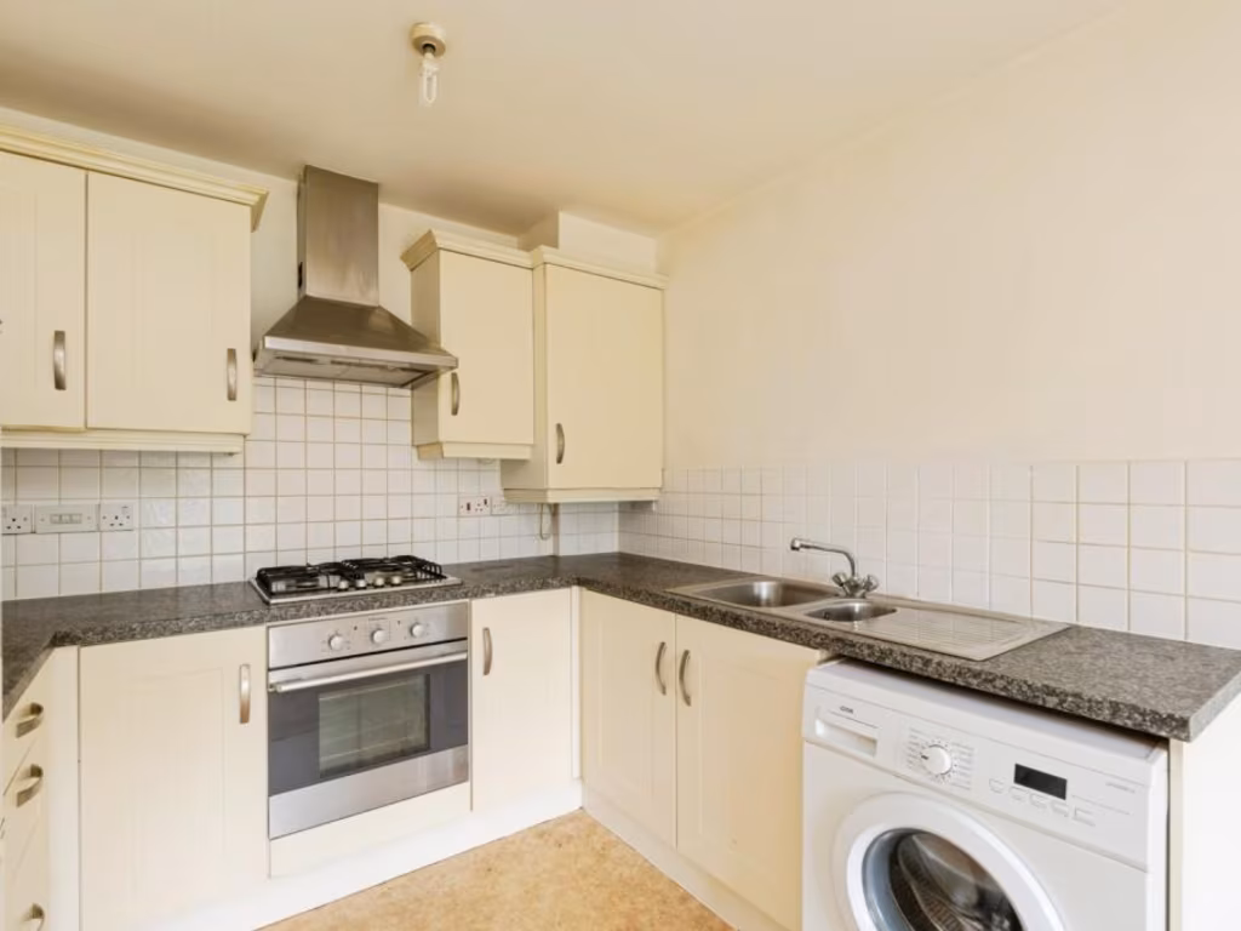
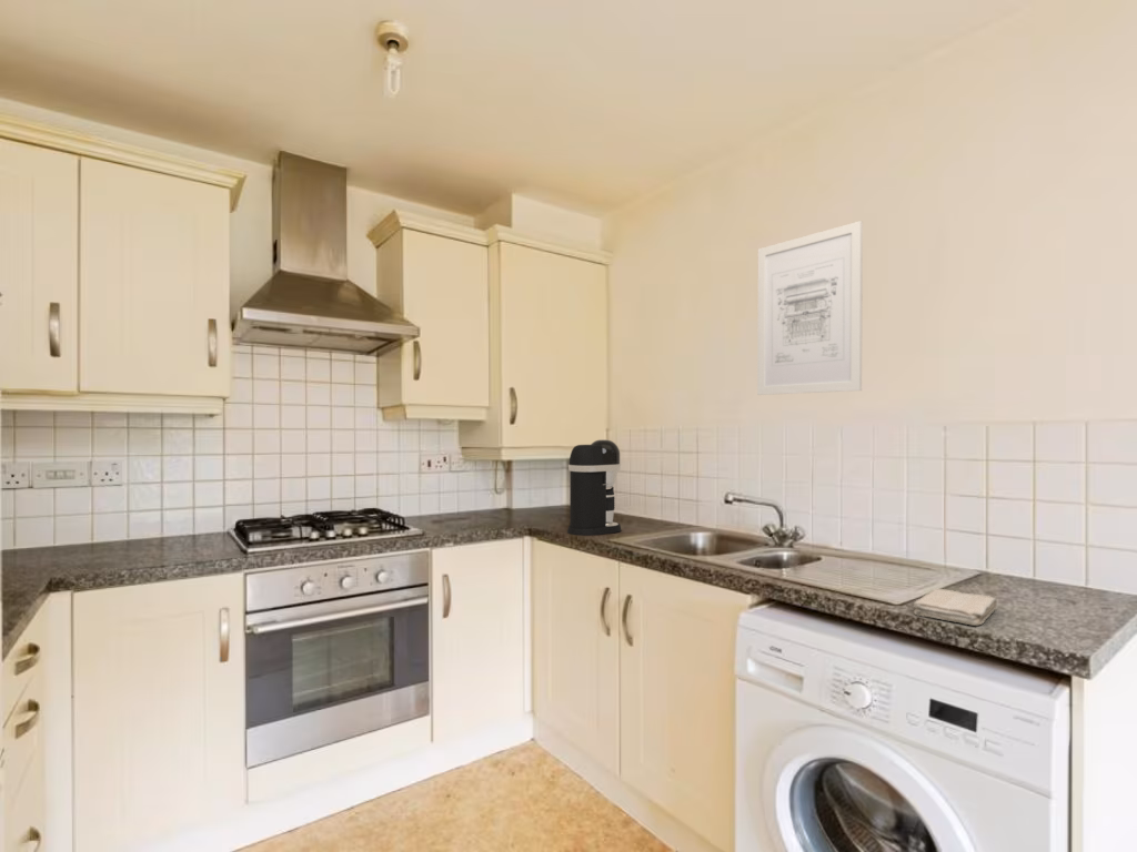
+ wall art [756,220,864,396]
+ washcloth [913,588,998,627]
+ coffee maker [566,438,622,537]
